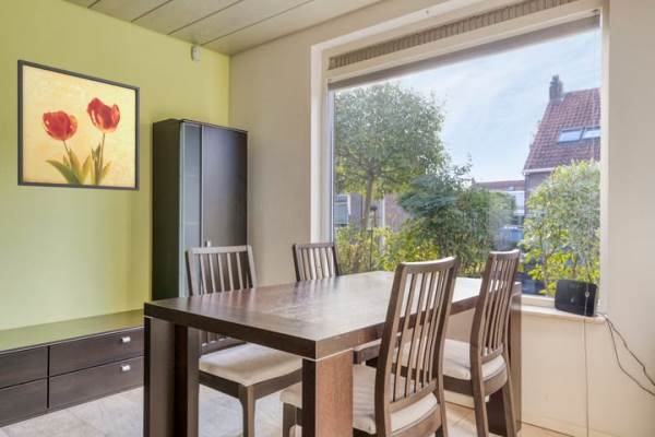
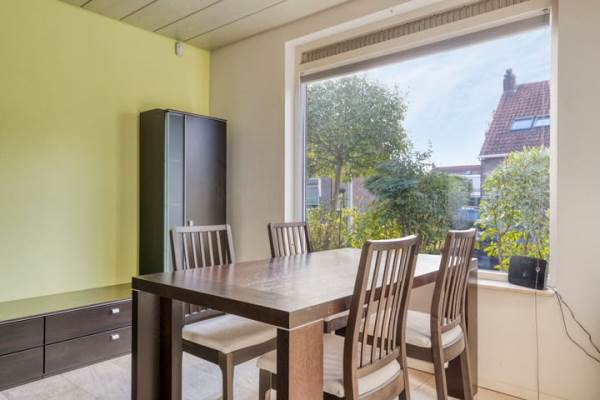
- wall art [16,58,141,192]
